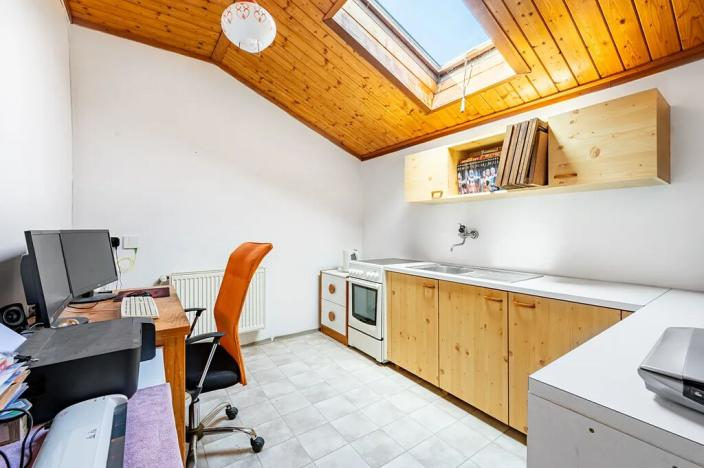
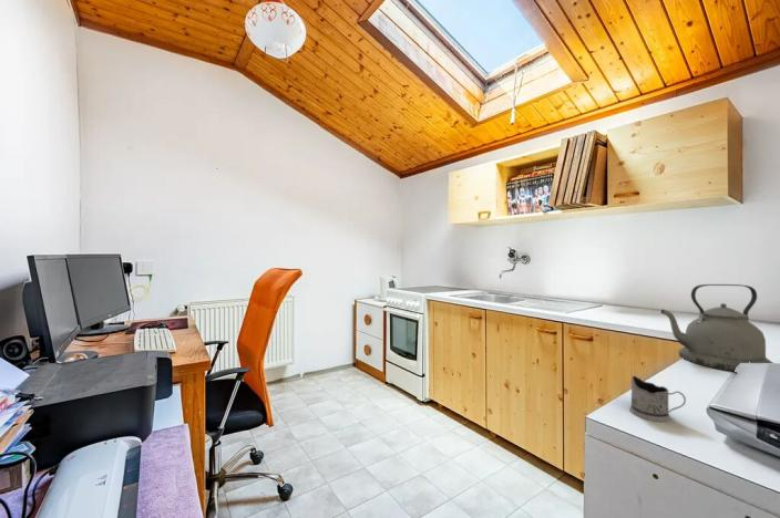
+ kettle [659,283,773,373]
+ tea glass holder [628,375,687,423]
